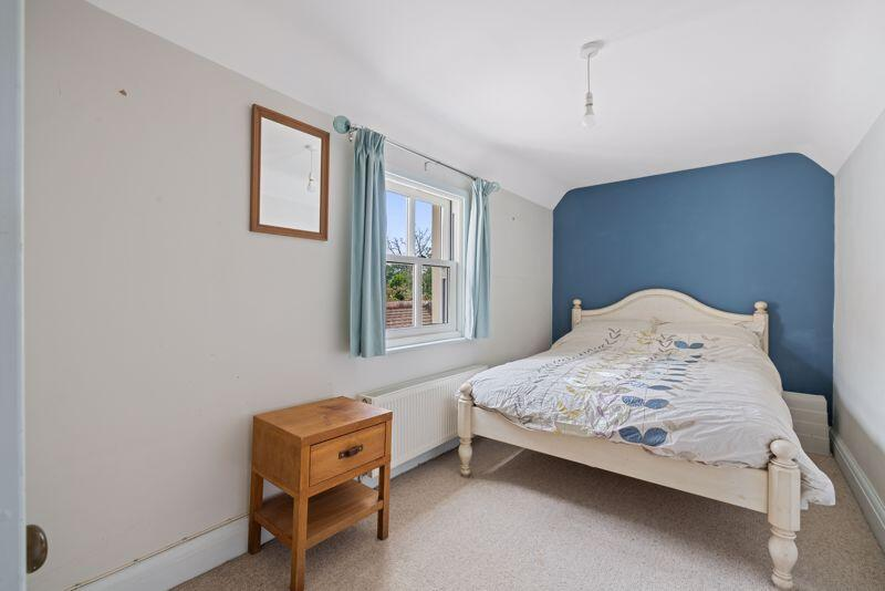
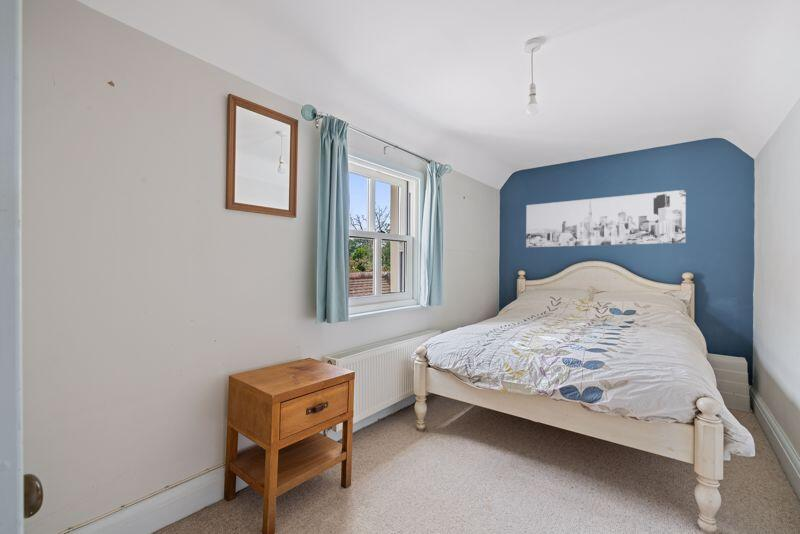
+ wall art [525,189,687,248]
